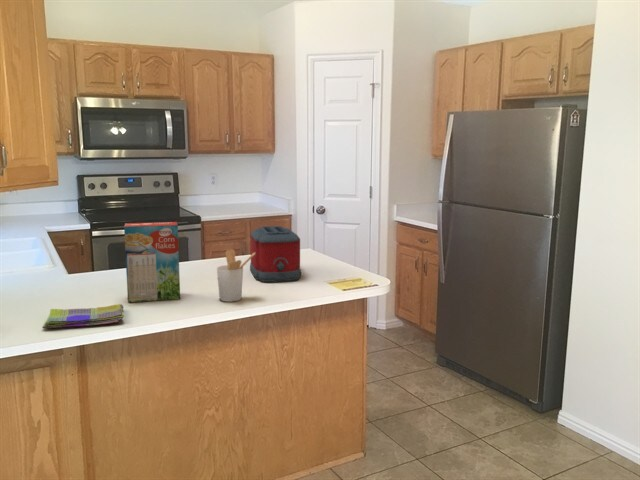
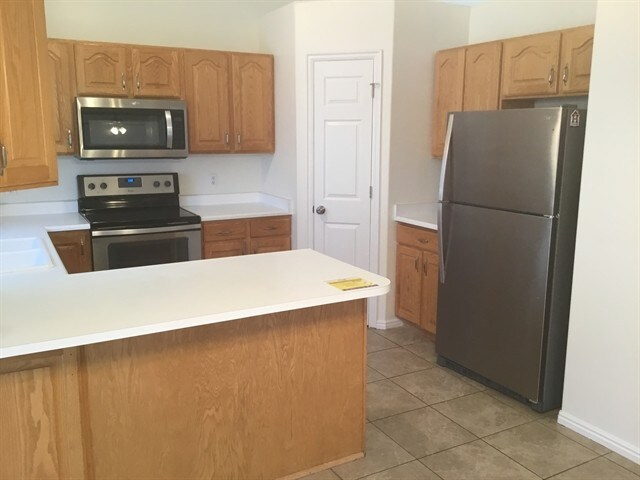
- utensil holder [216,248,255,303]
- cereal box [123,221,181,303]
- dish towel [41,303,125,329]
- toaster [249,225,302,283]
